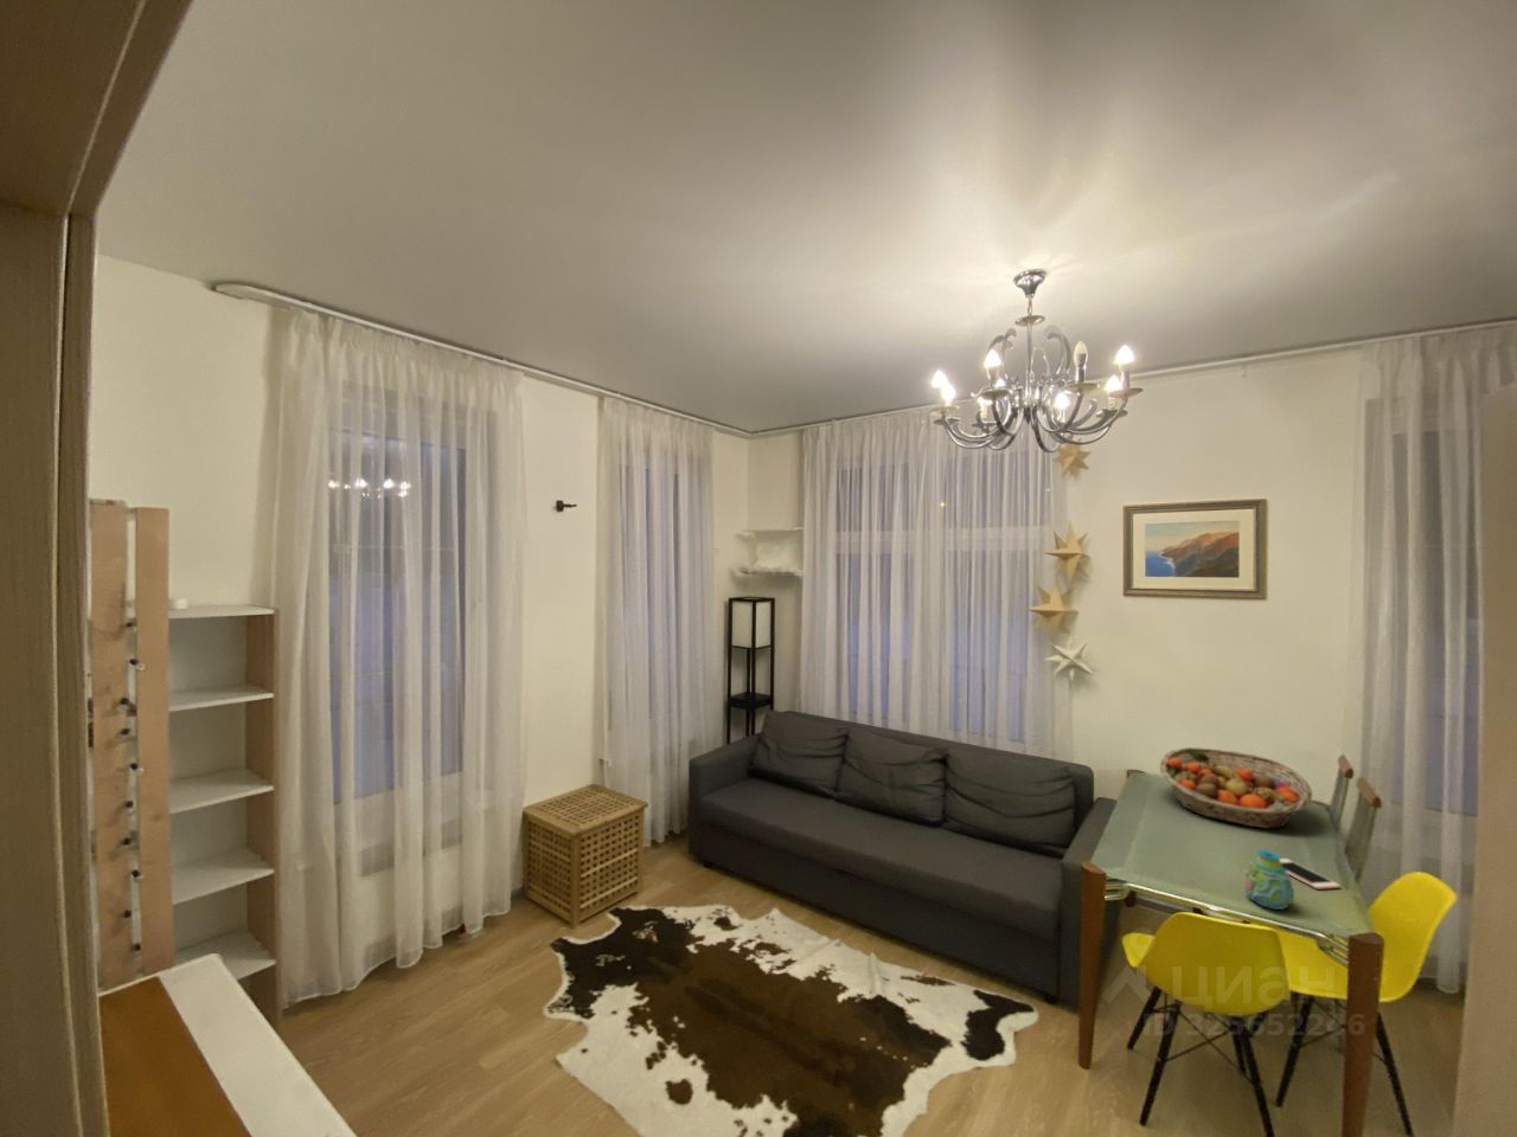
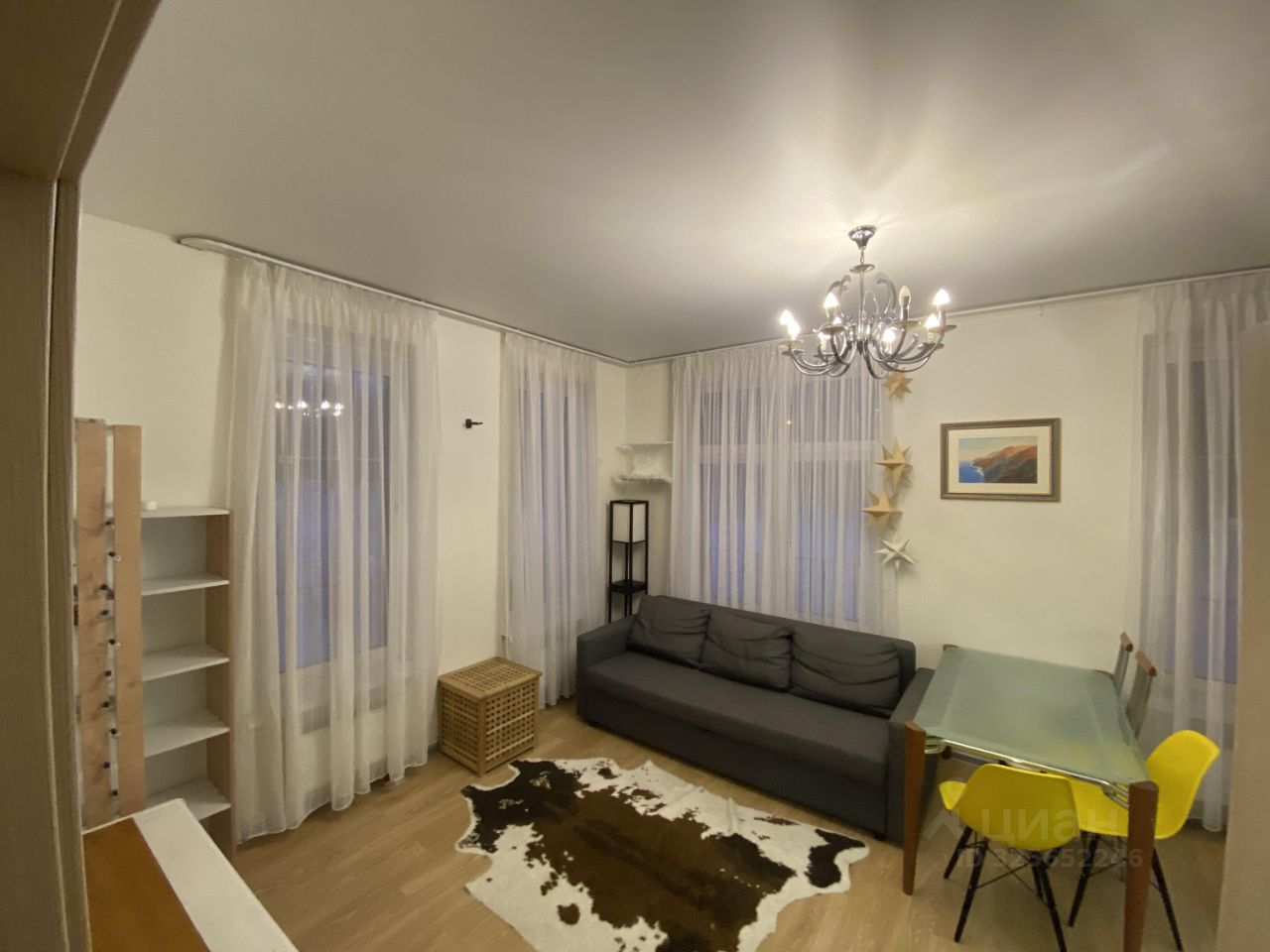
- mug [1243,848,1296,911]
- cell phone [1280,858,1341,891]
- fruit basket [1159,746,1313,830]
